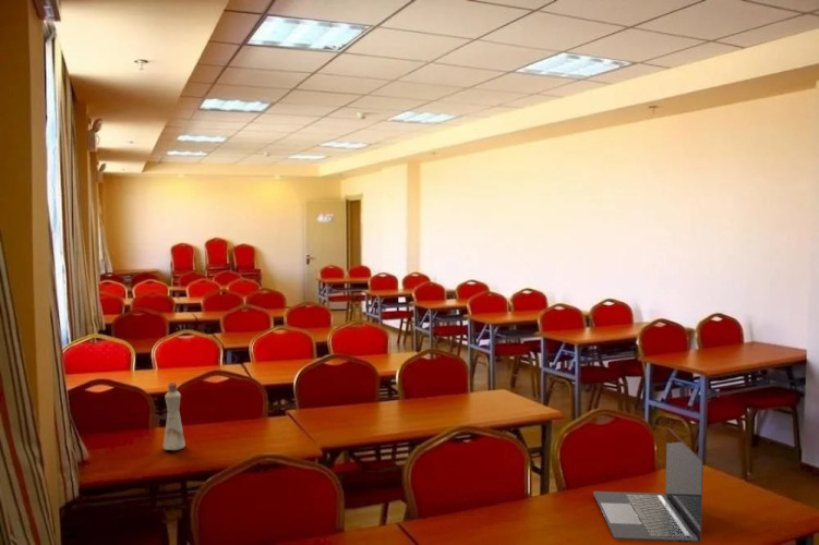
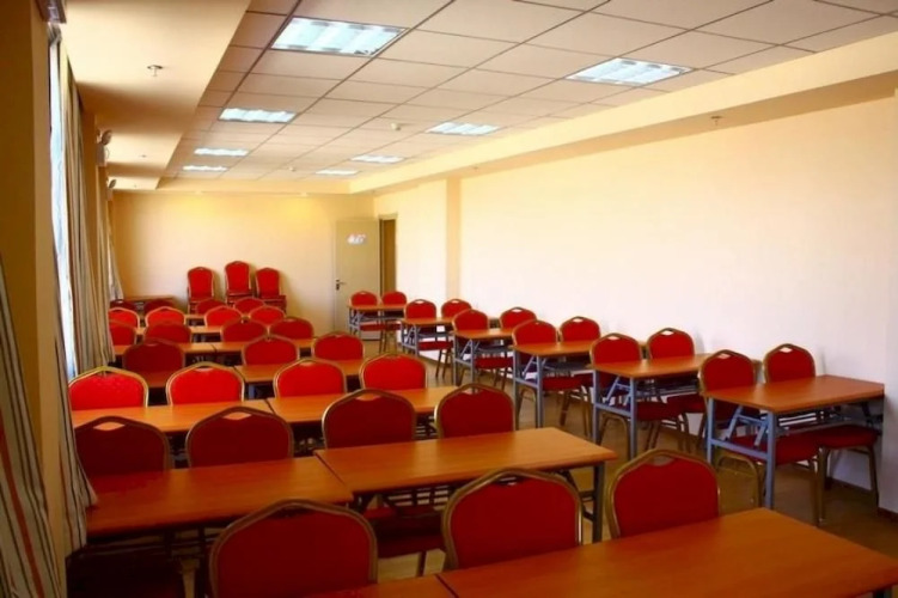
- bottle [162,382,186,451]
- laptop [592,426,704,544]
